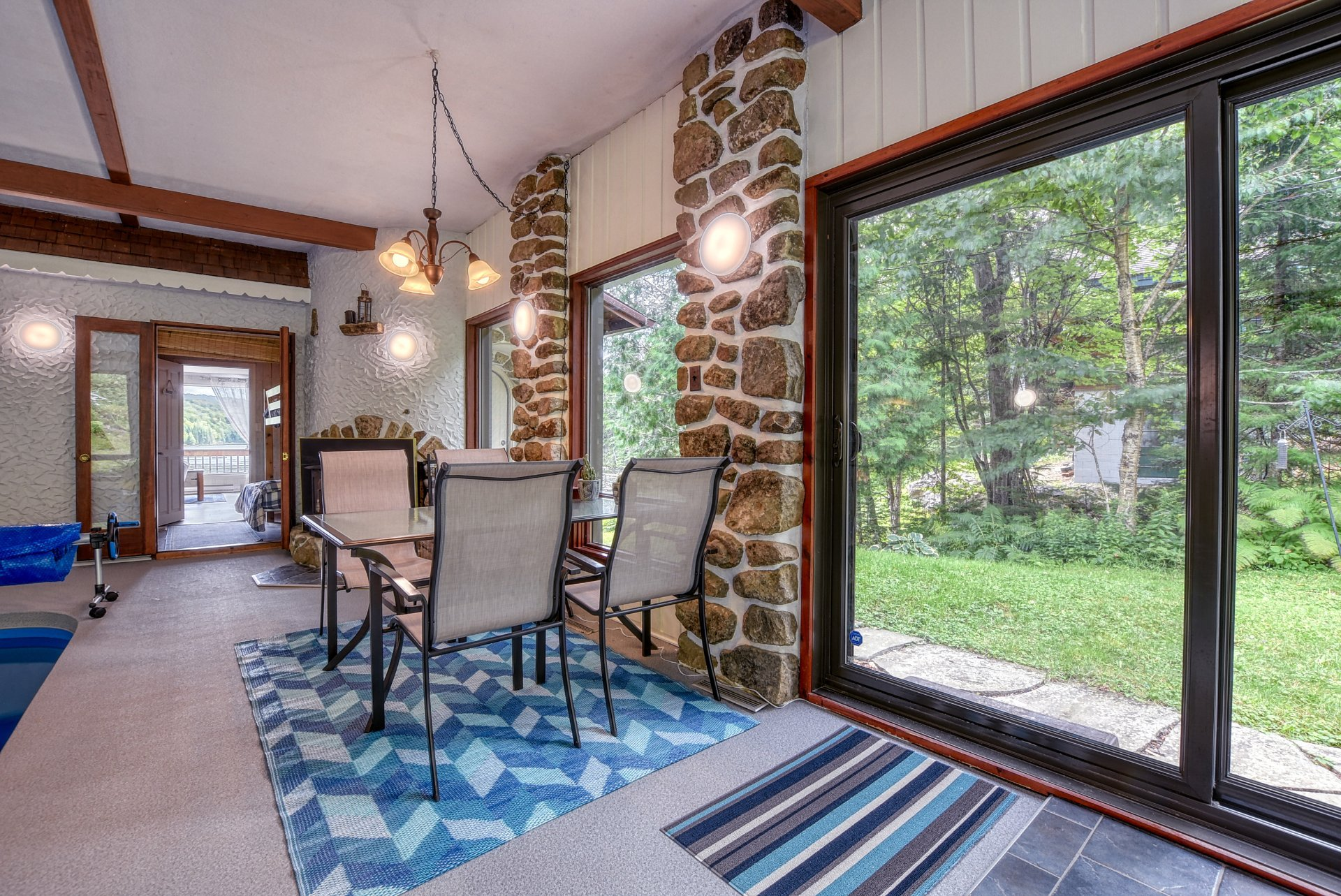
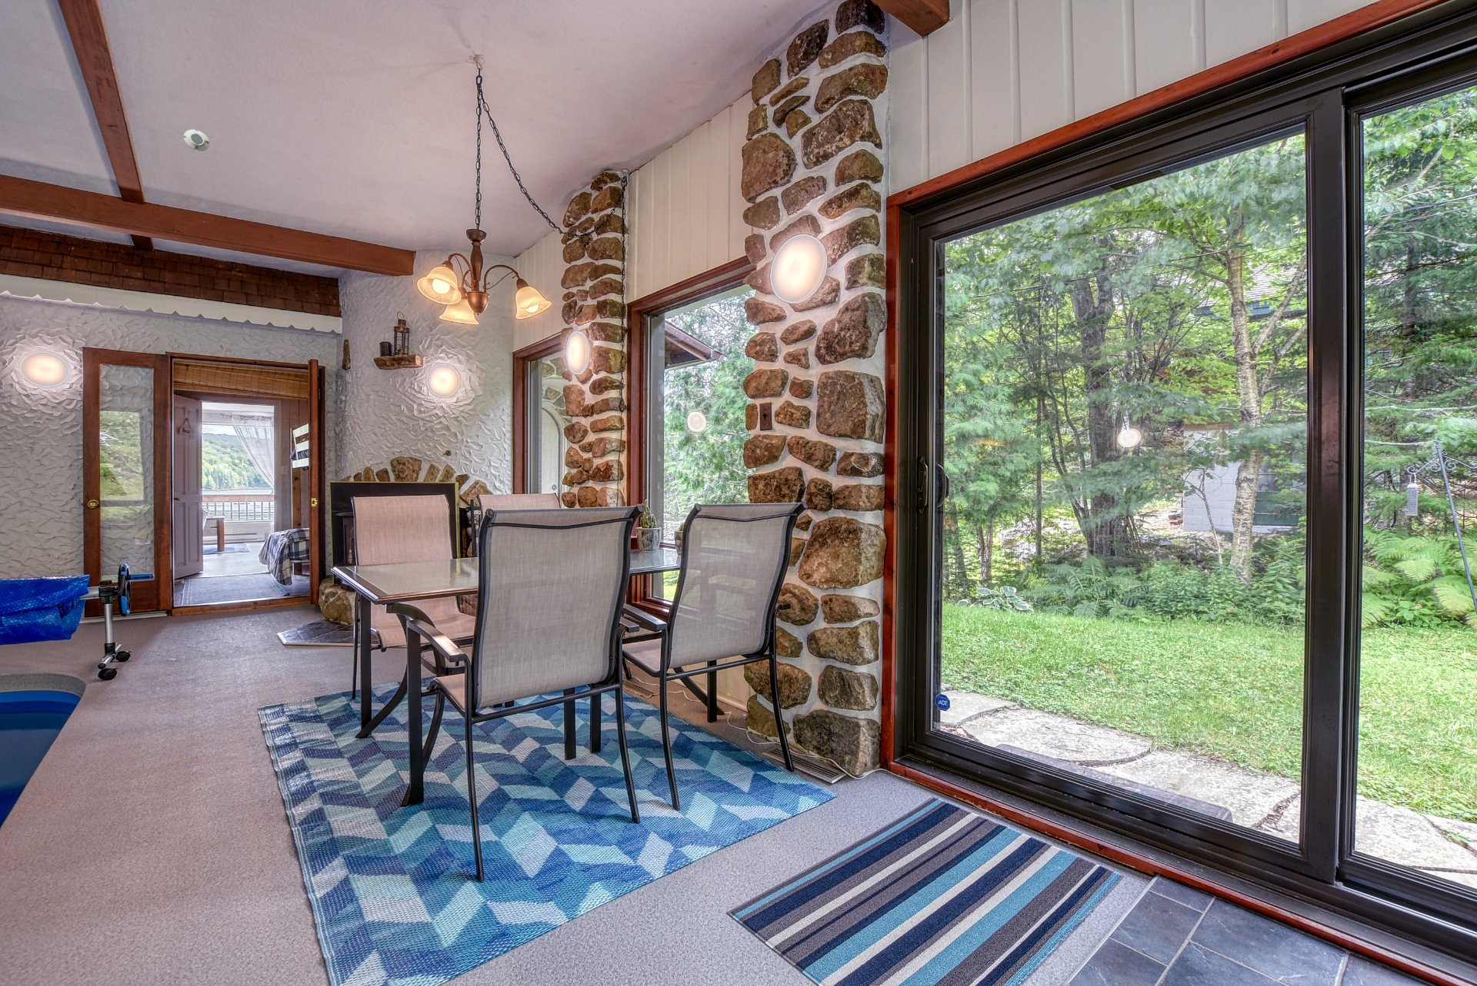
+ smoke detector [183,129,210,152]
